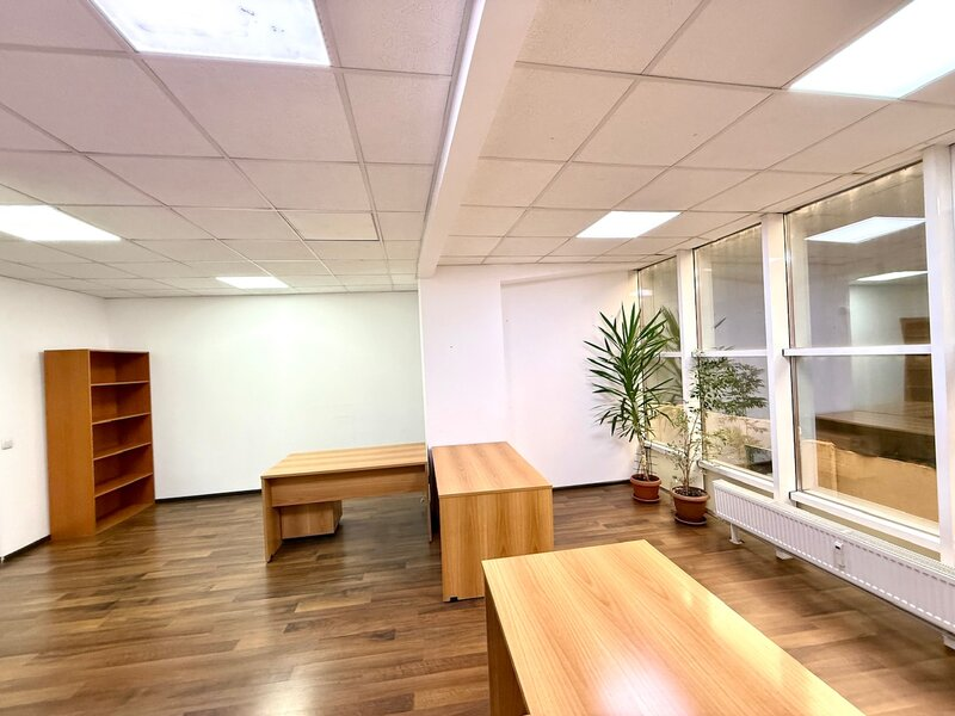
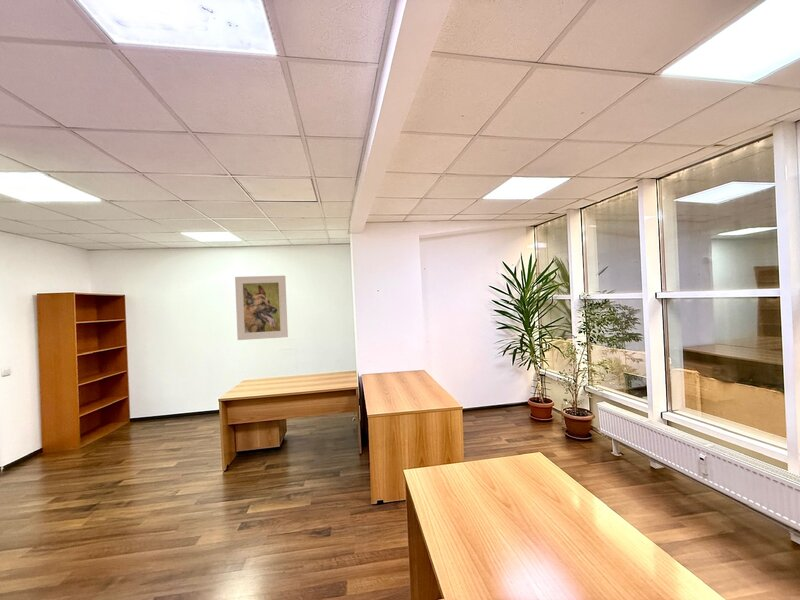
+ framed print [234,275,289,341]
